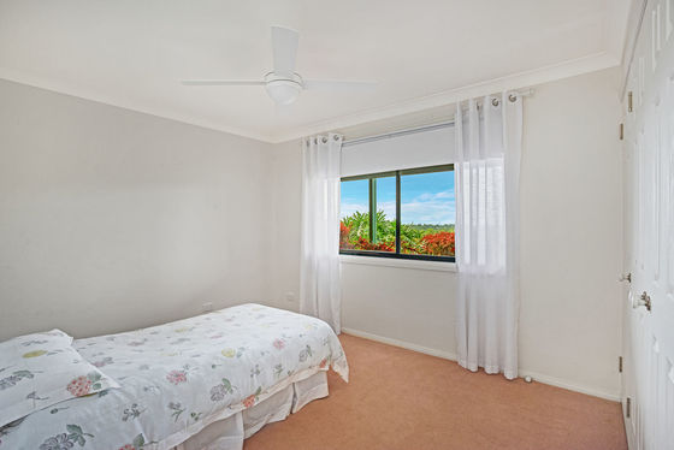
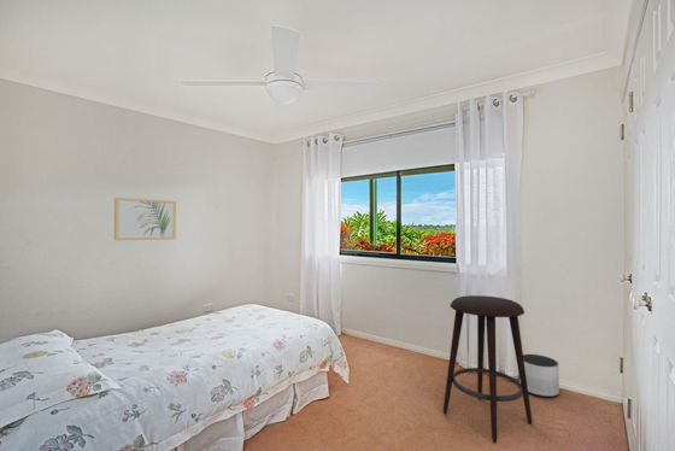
+ planter [518,353,560,398]
+ stool [442,294,533,445]
+ wall art [113,197,177,241]
